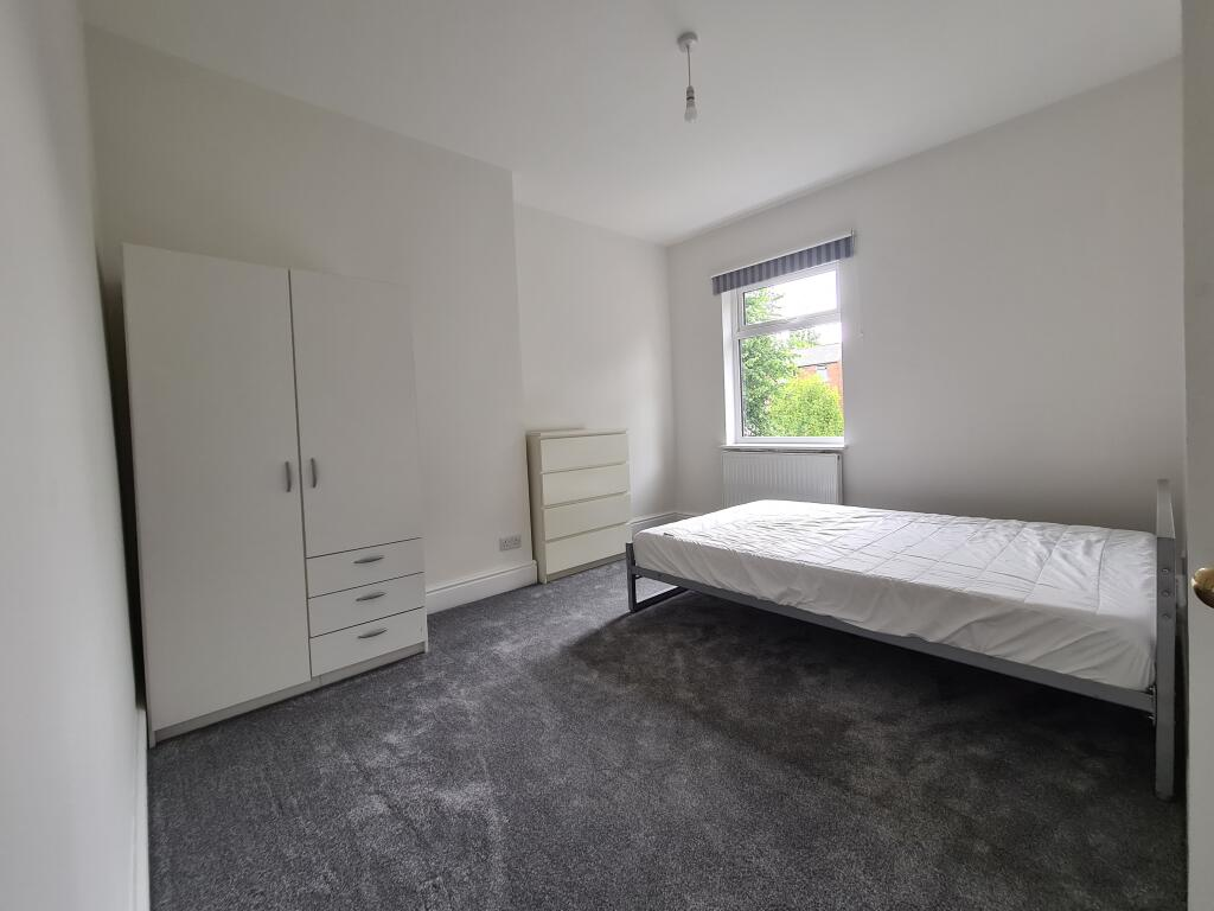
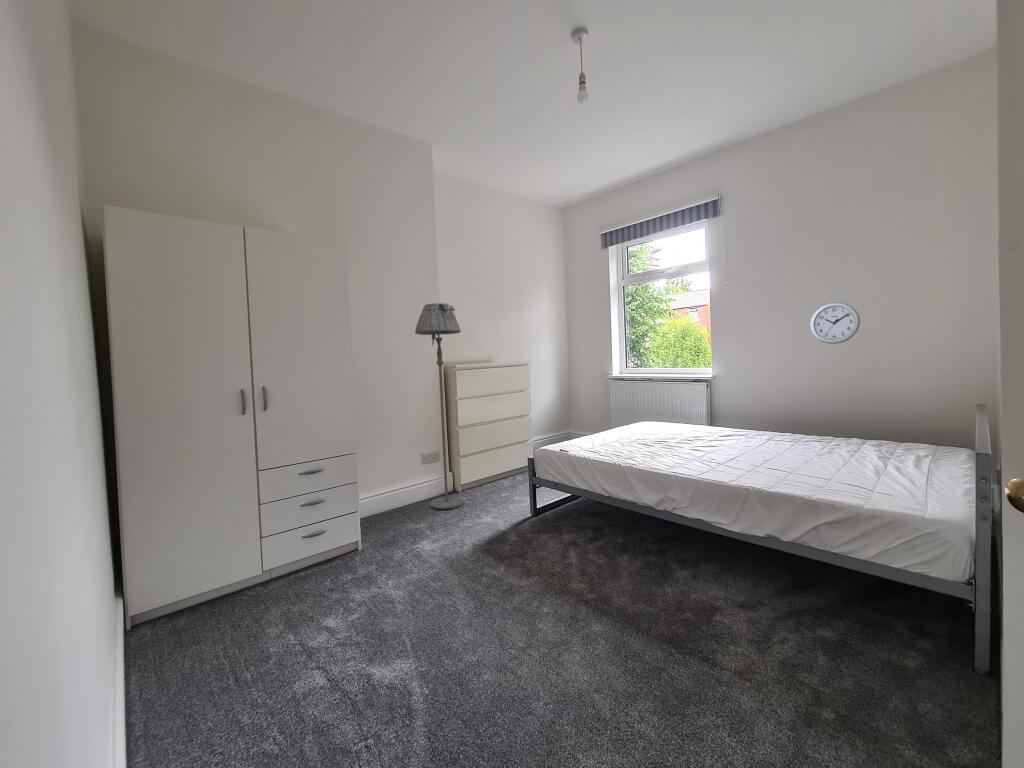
+ wall clock [809,301,861,345]
+ floor lamp [414,302,465,510]
